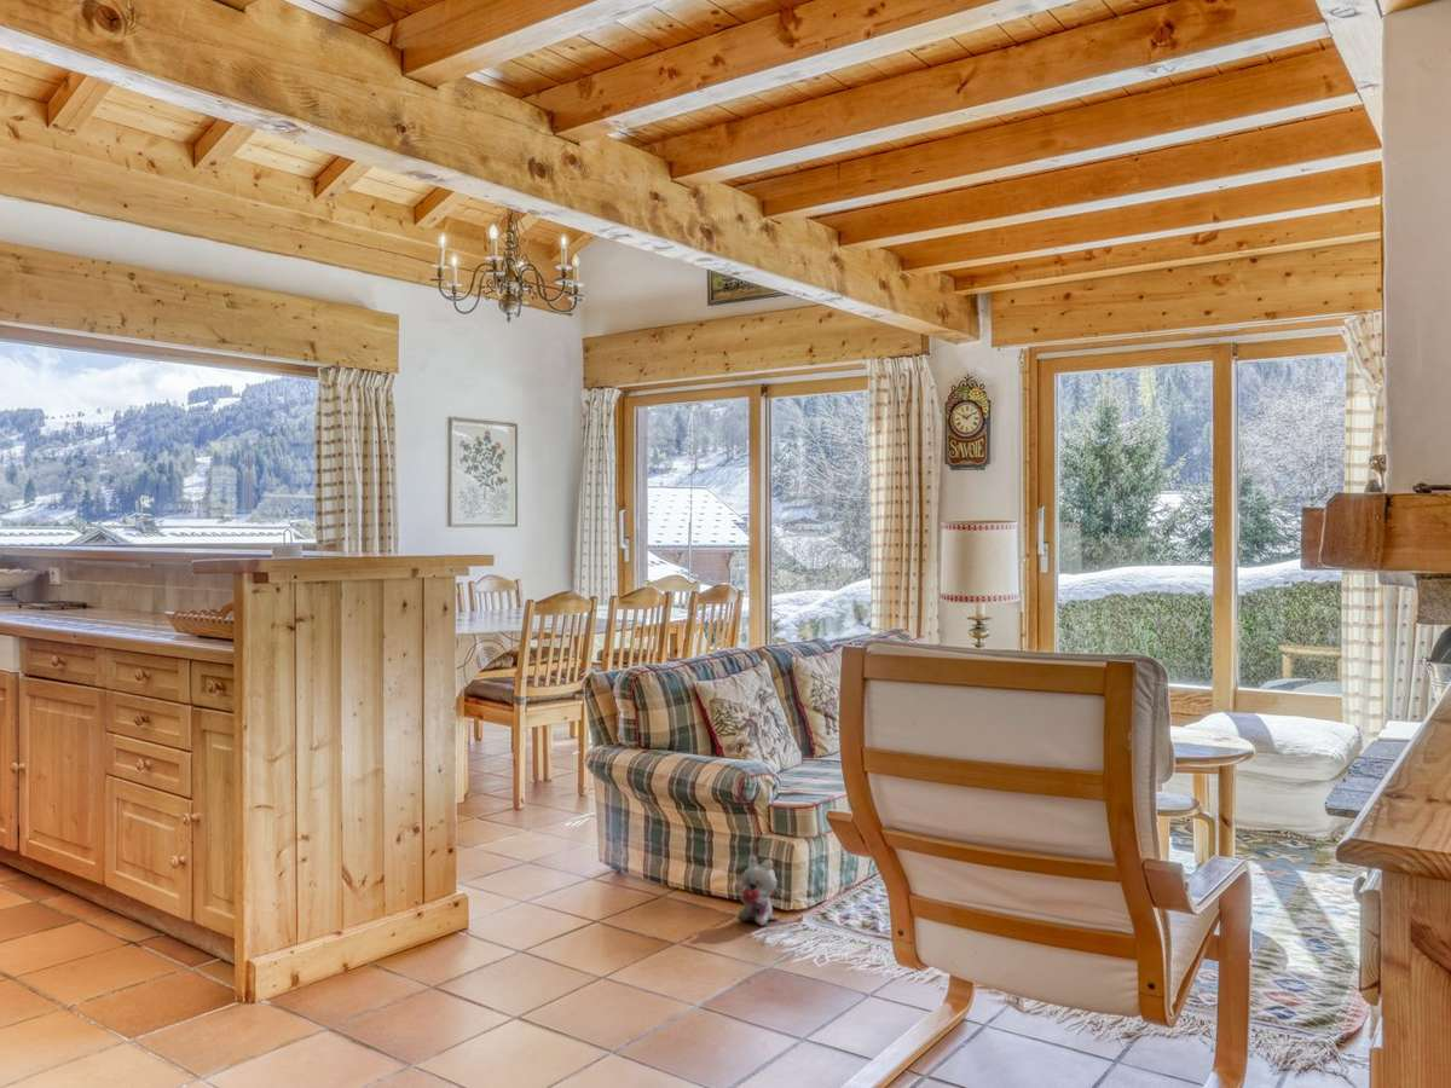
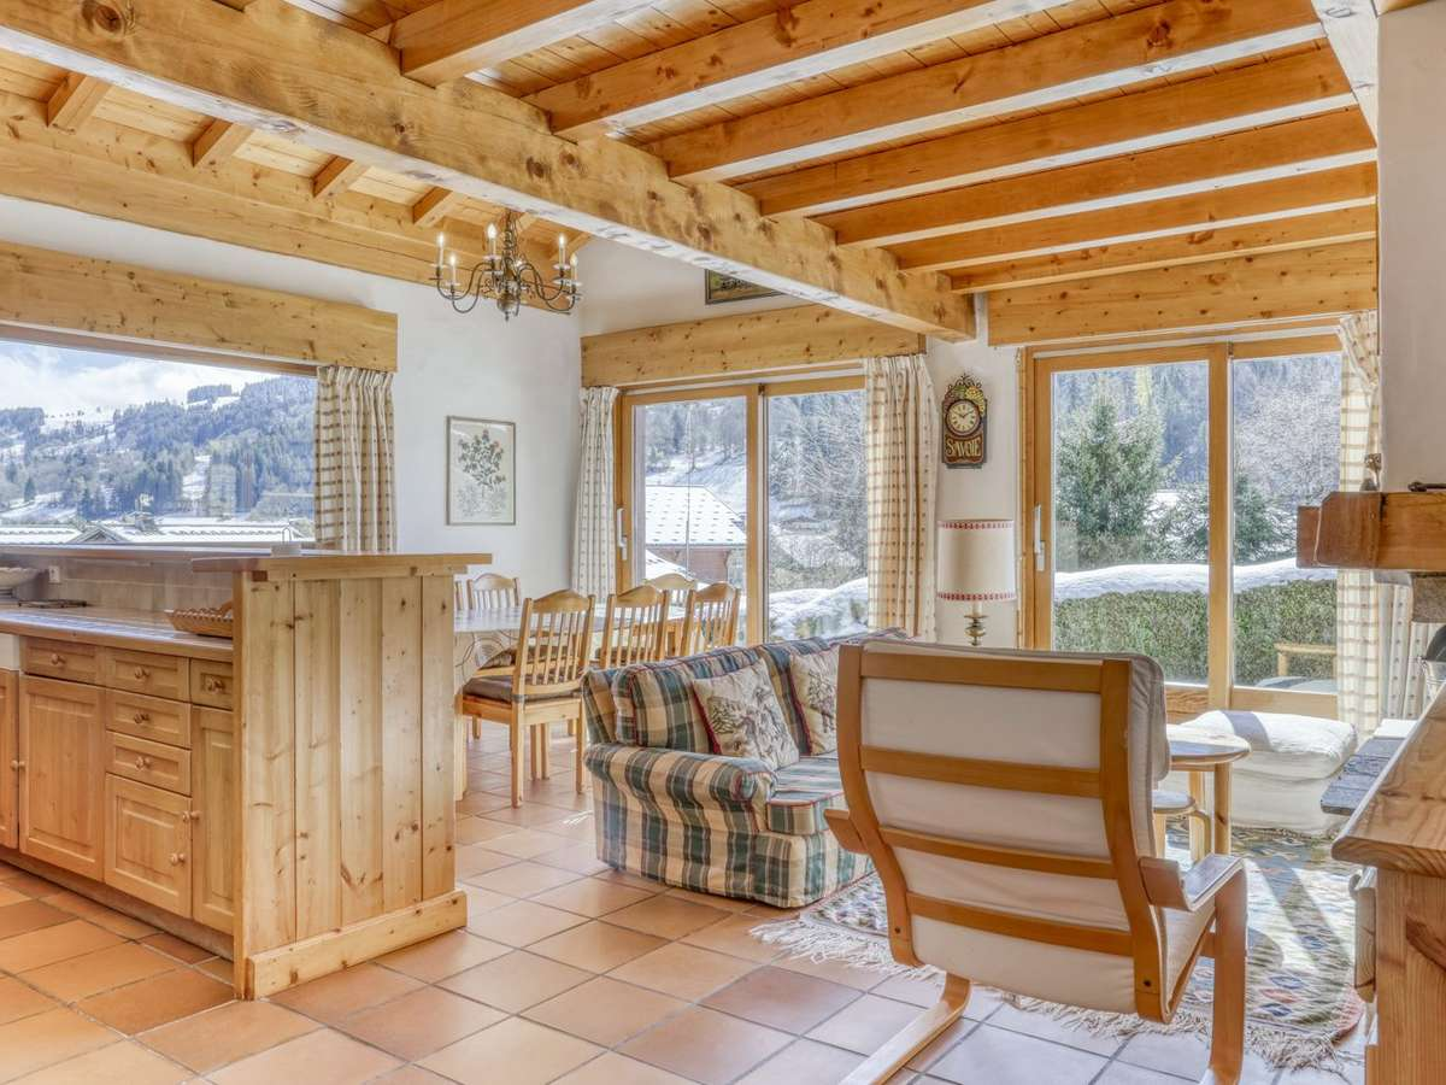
- plush toy [736,855,780,927]
